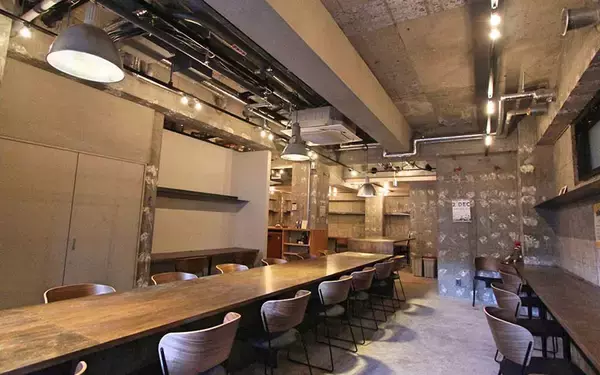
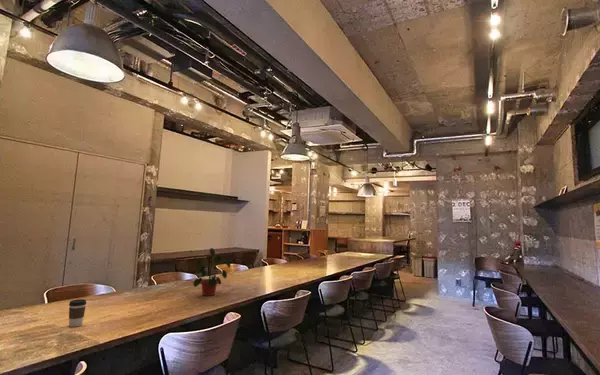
+ potted plant [191,247,232,297]
+ coffee cup [68,298,87,328]
